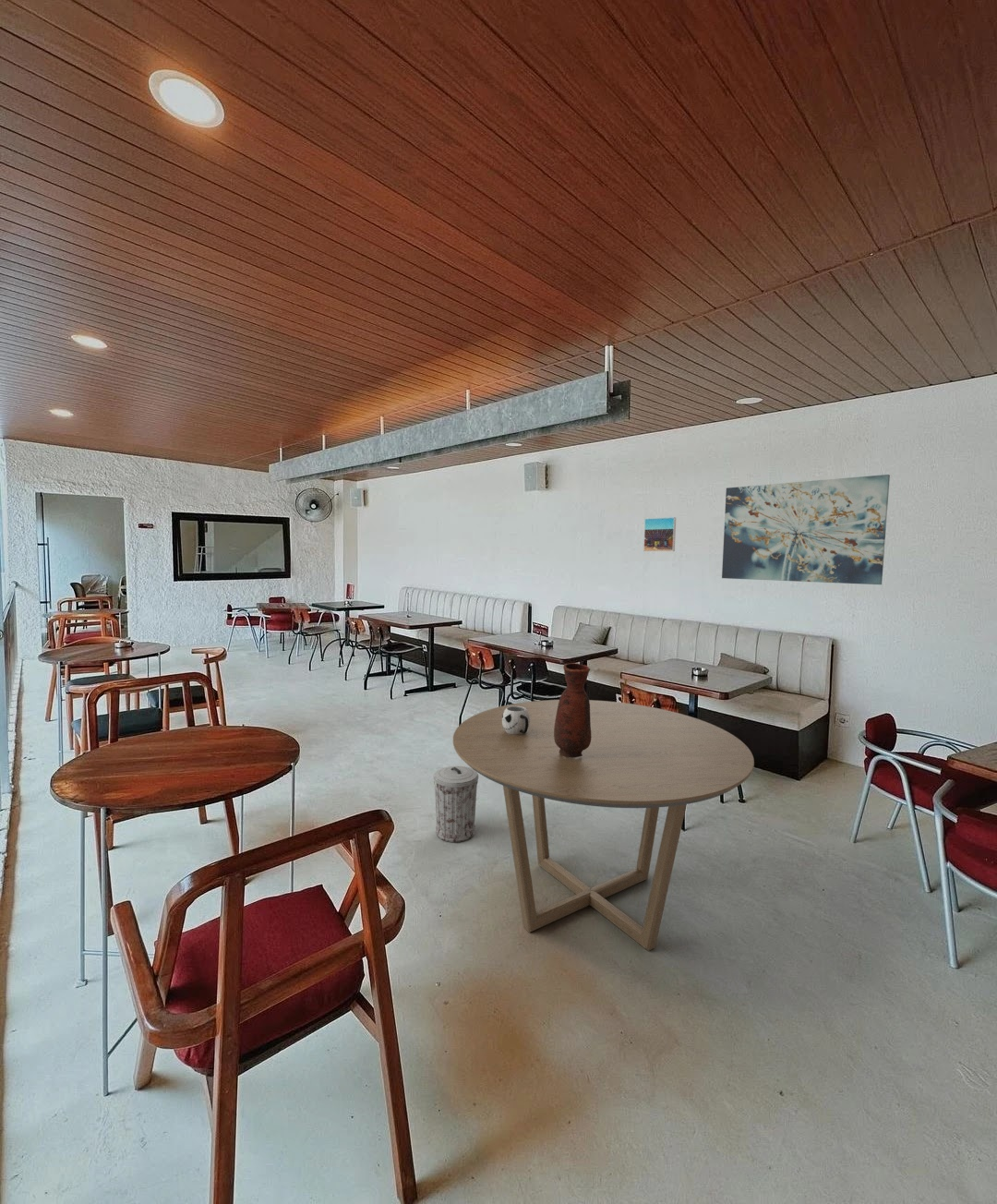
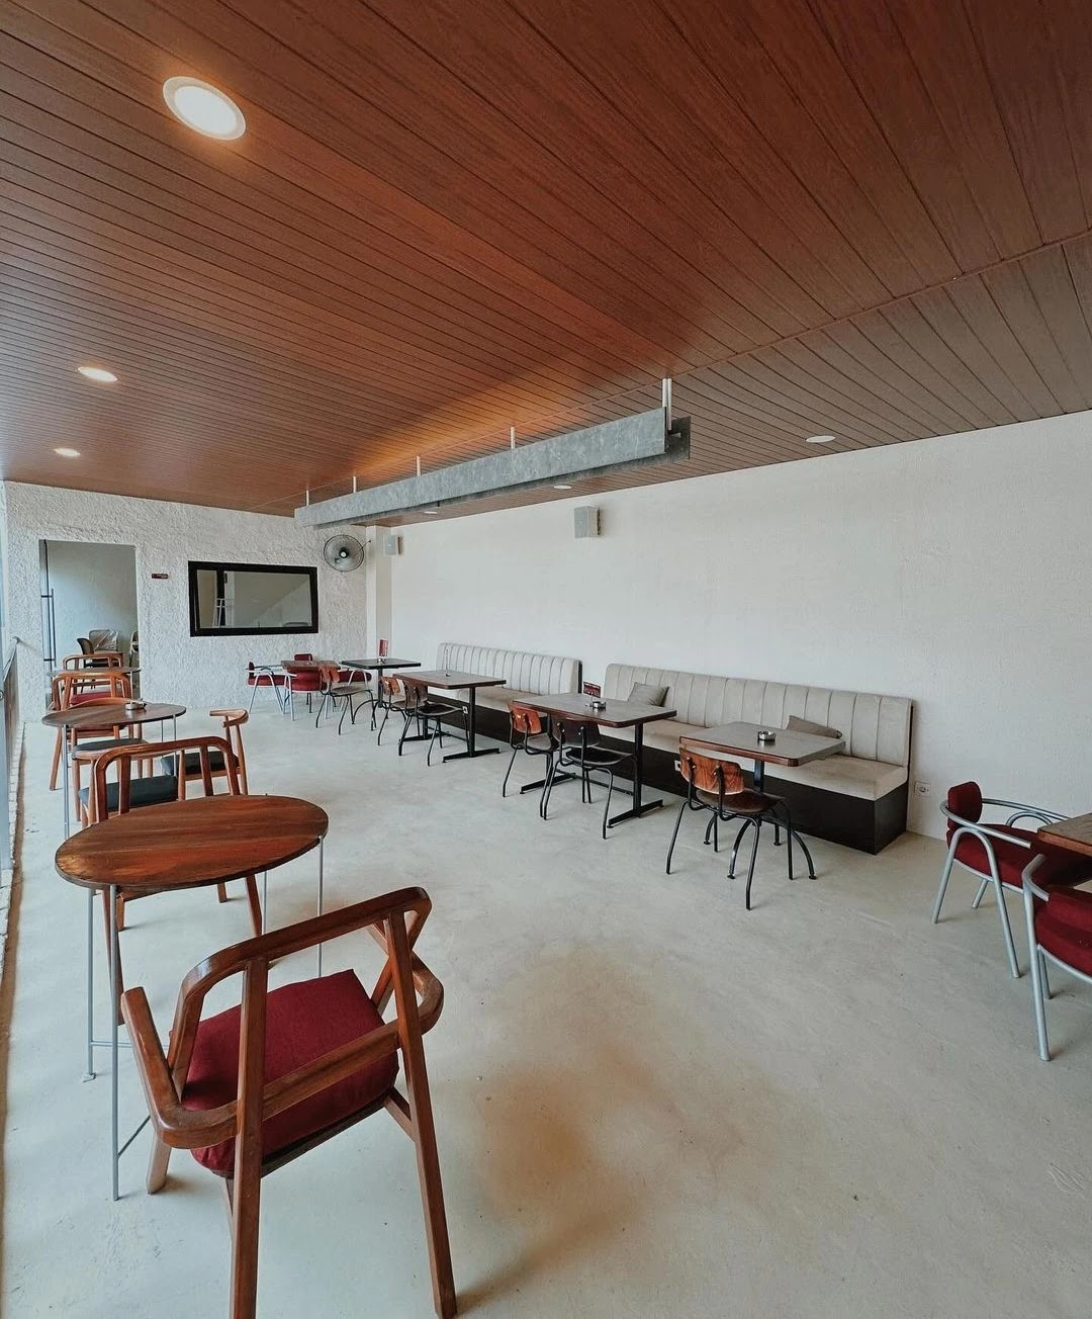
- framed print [643,516,677,552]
- dining table [452,699,755,952]
- trash can [433,765,479,843]
- wall art [721,474,891,585]
- mug [502,706,530,734]
- vase [554,662,592,758]
